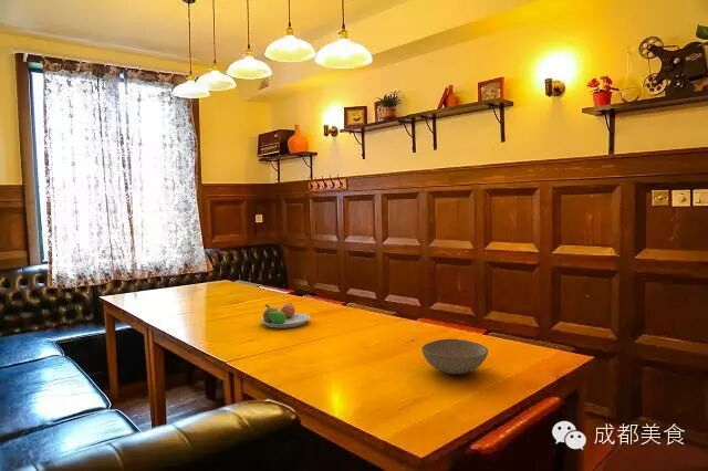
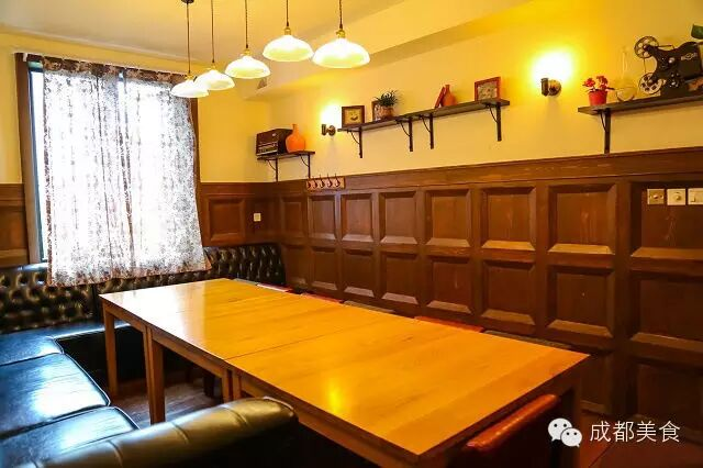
- fruit bowl [259,302,311,329]
- bowl [420,338,489,375]
